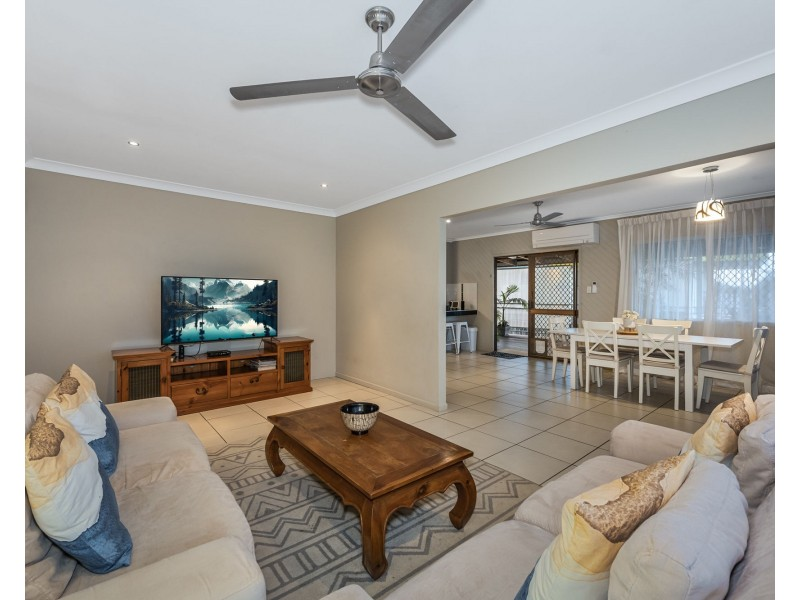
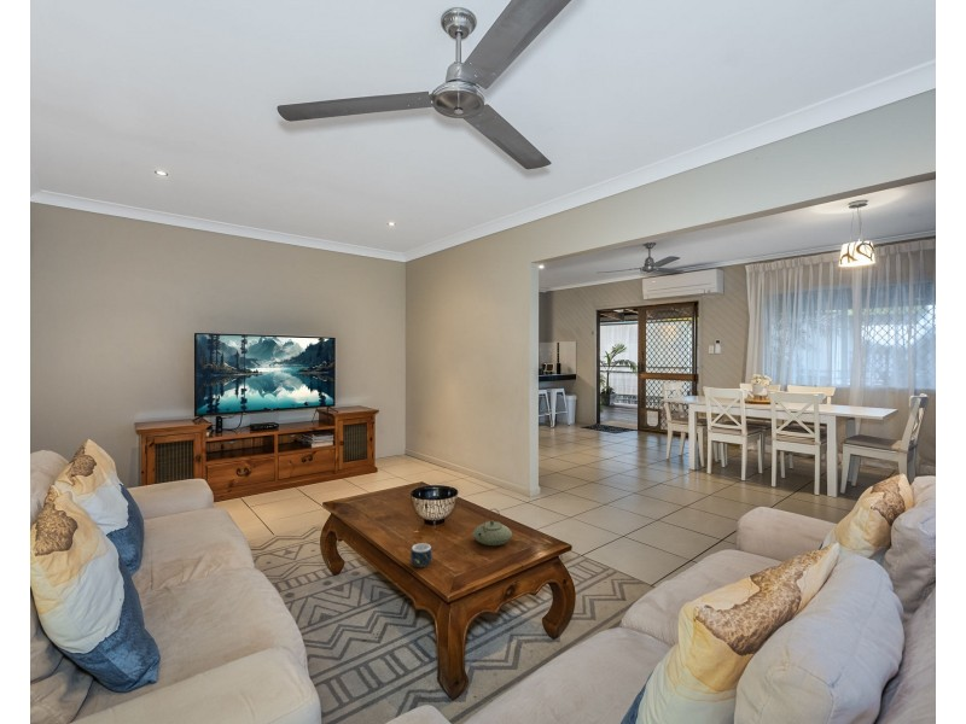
+ mug [409,542,433,568]
+ teapot [471,508,513,547]
